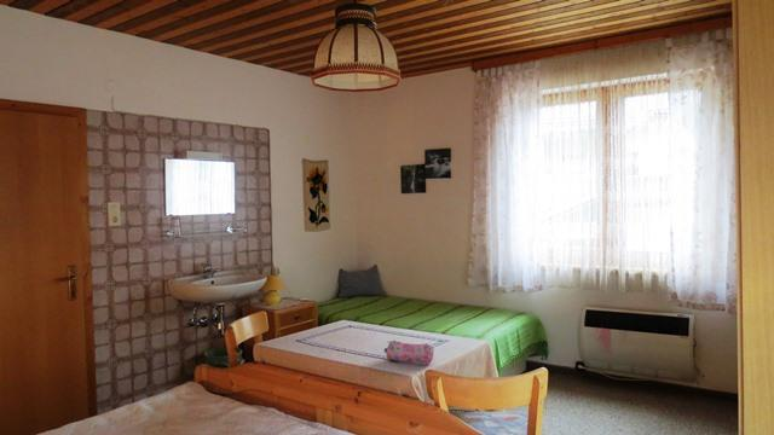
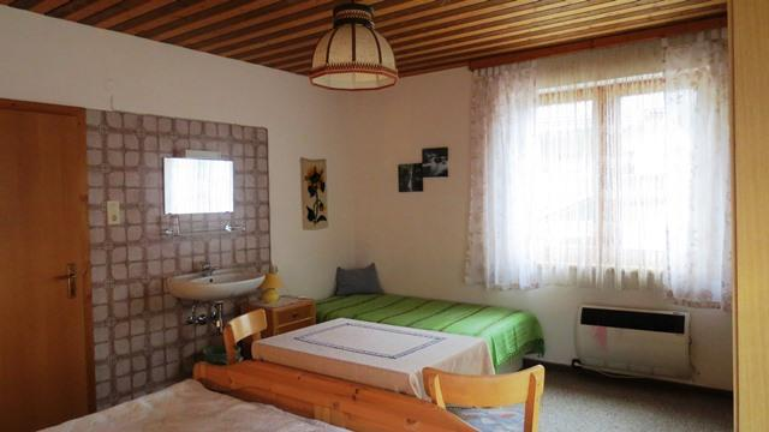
- pencil case [383,340,434,365]
